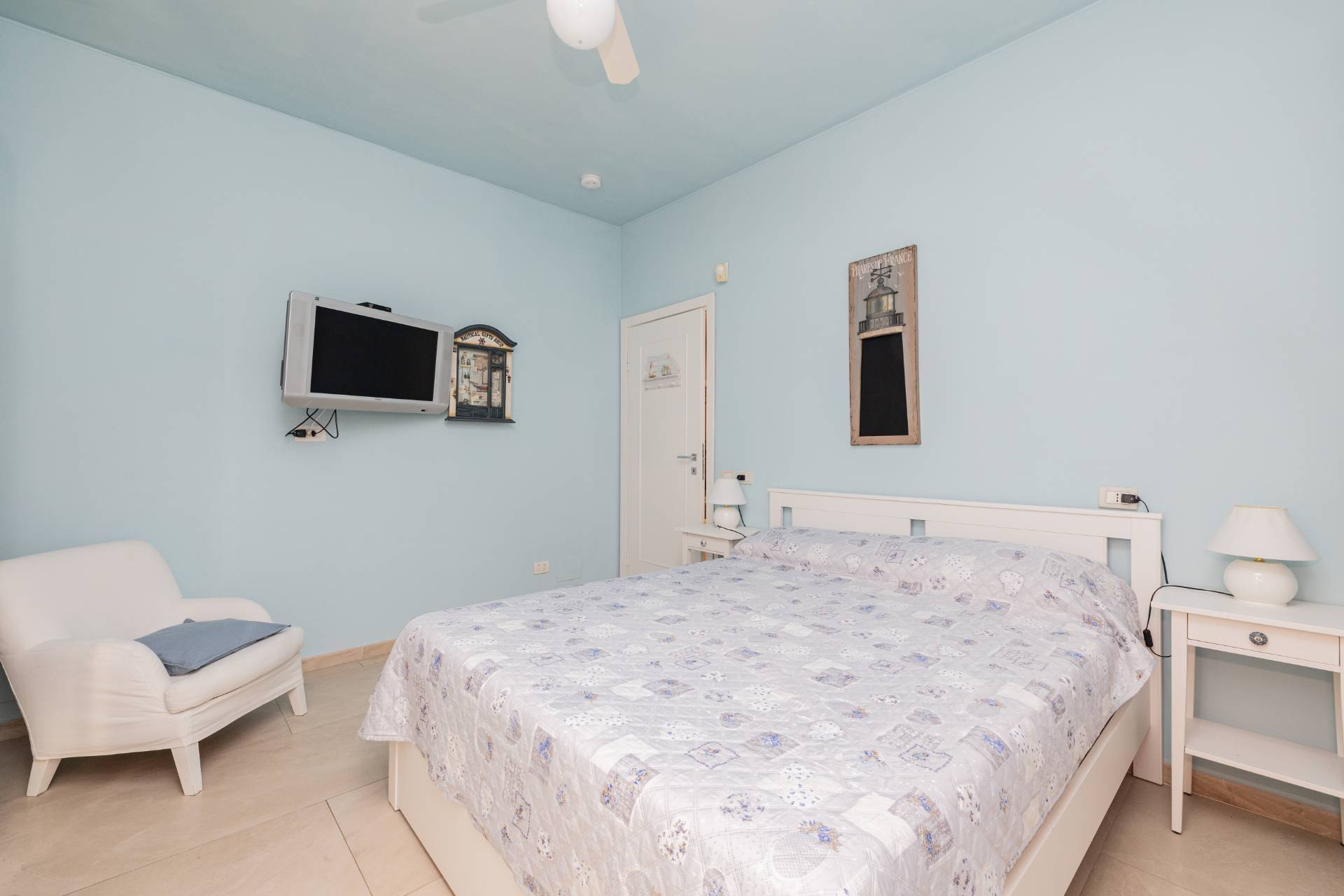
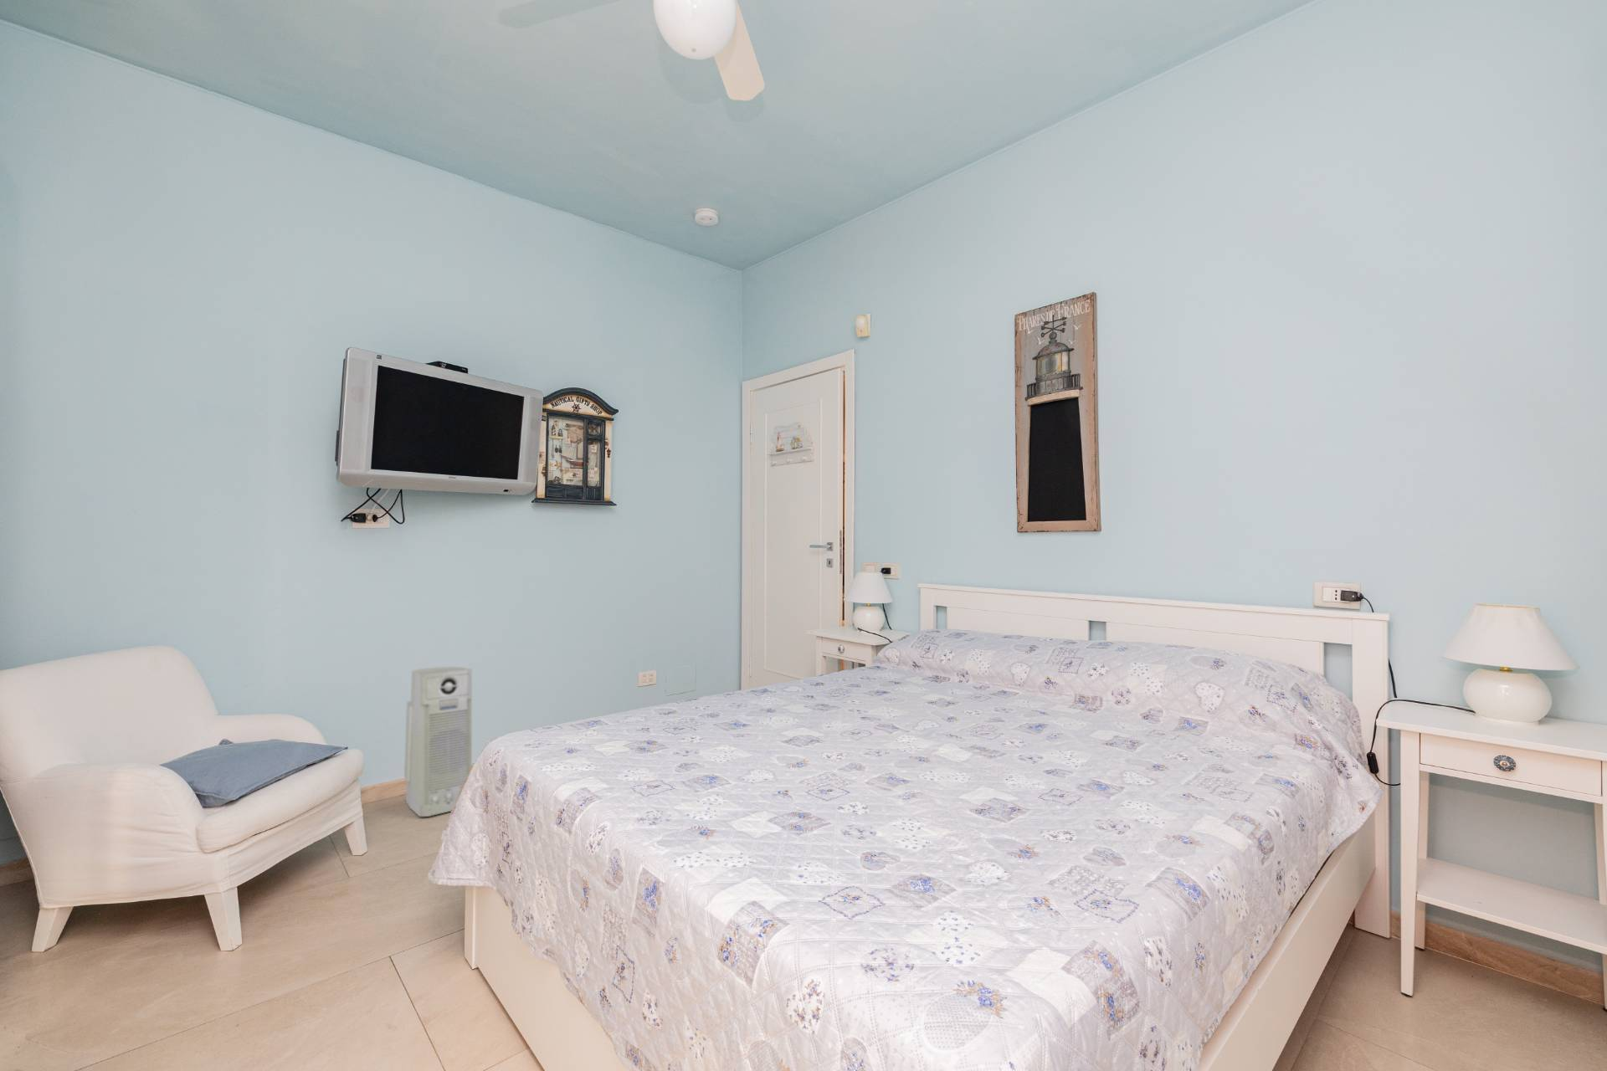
+ air purifier [403,666,472,818]
